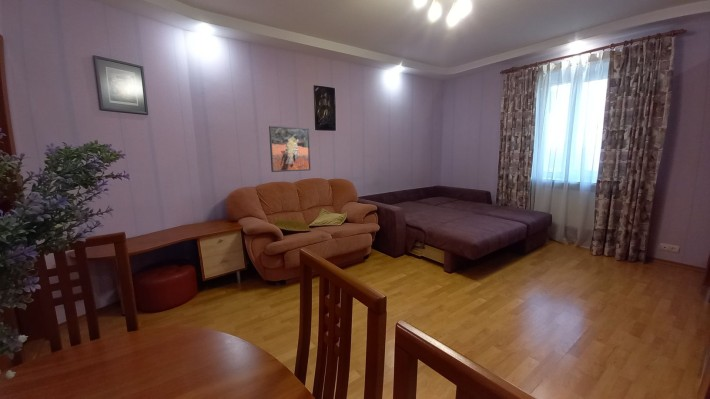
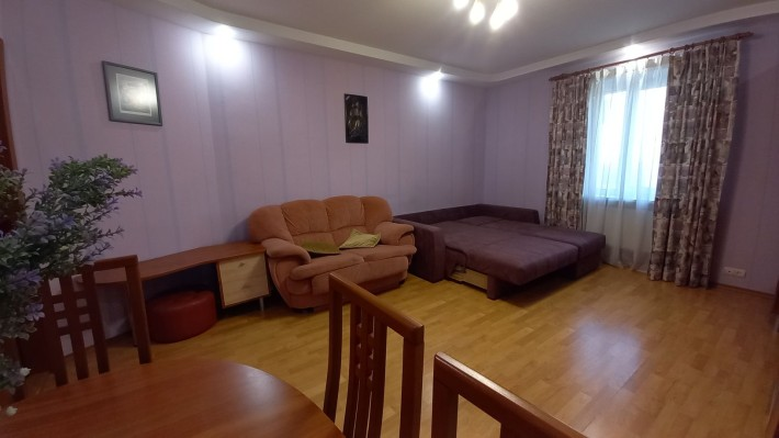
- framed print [268,125,311,173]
